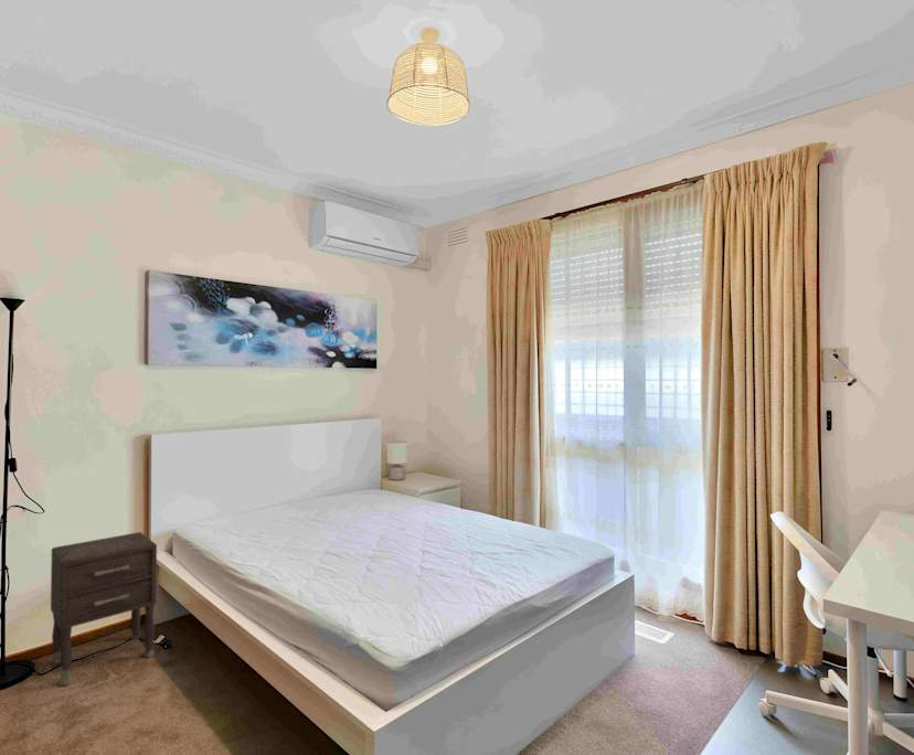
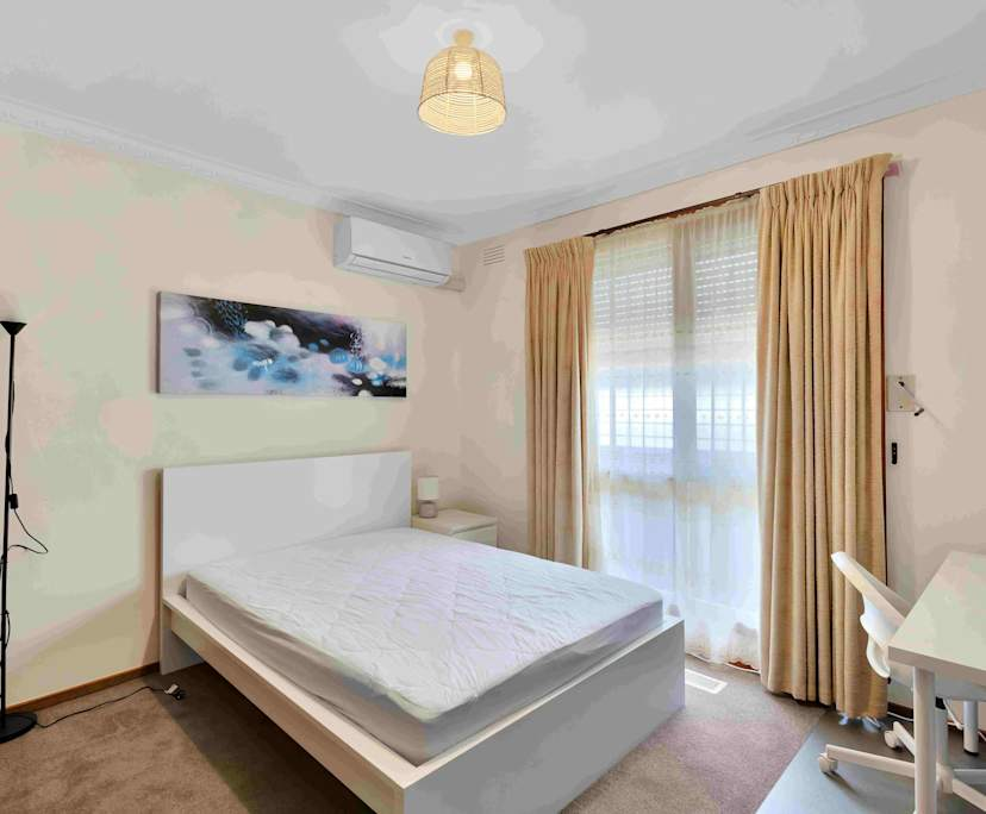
- nightstand [50,531,158,687]
